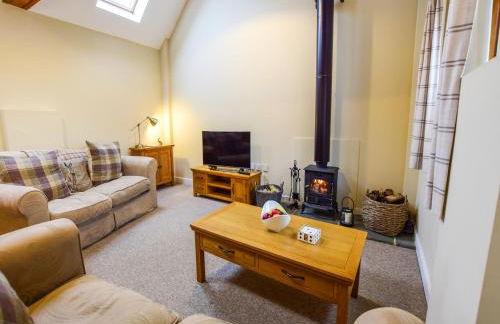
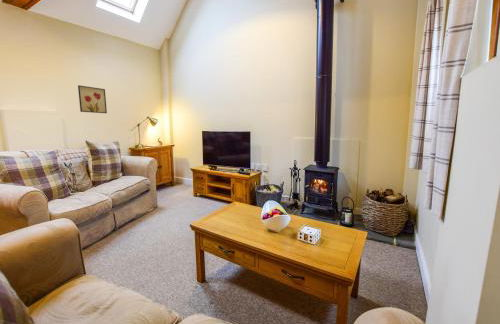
+ wall art [77,84,108,114]
